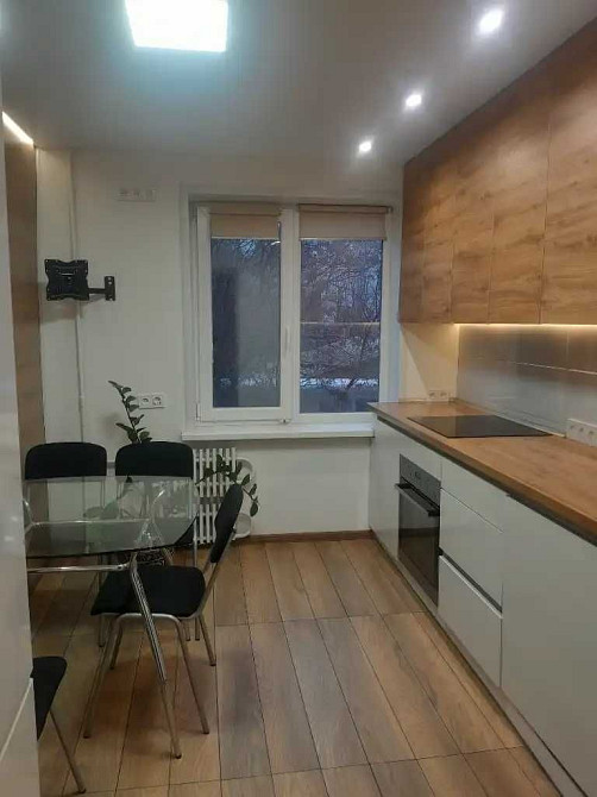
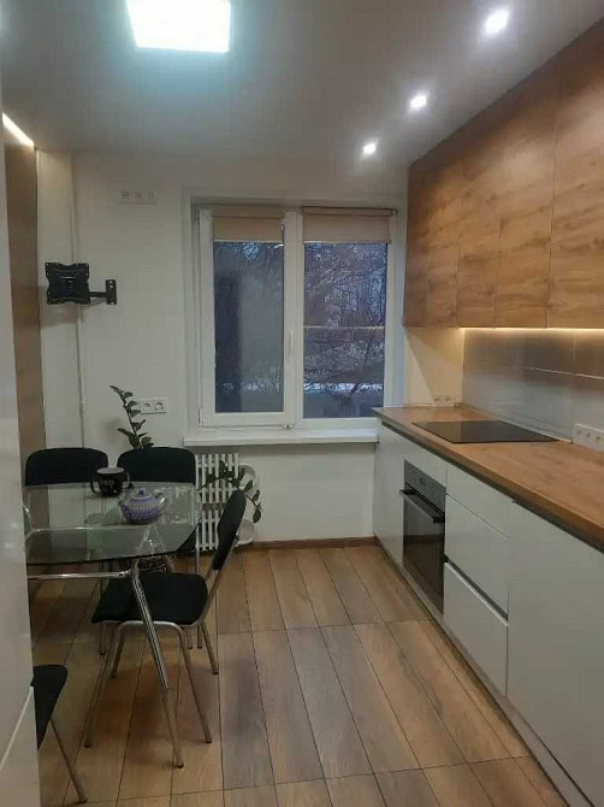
+ mug [89,466,132,497]
+ teapot [116,489,168,524]
